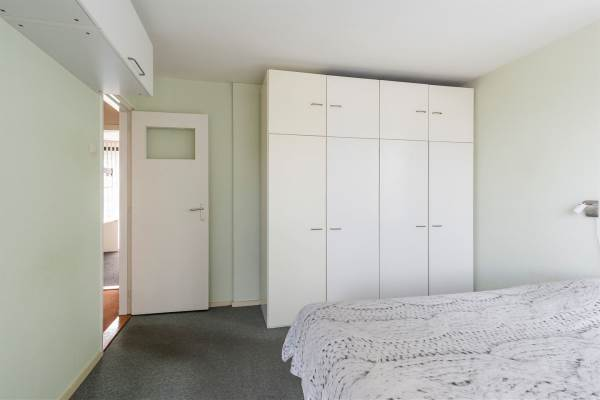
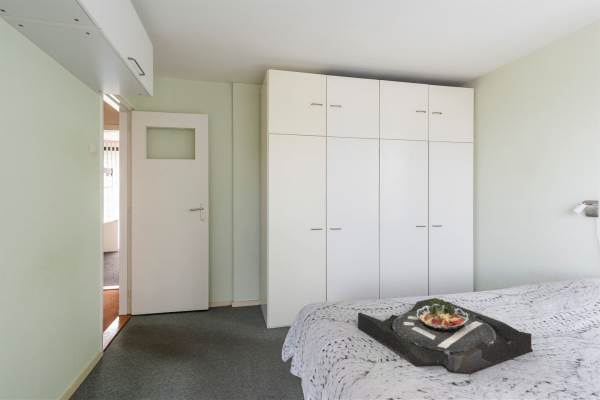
+ serving tray [357,297,534,375]
